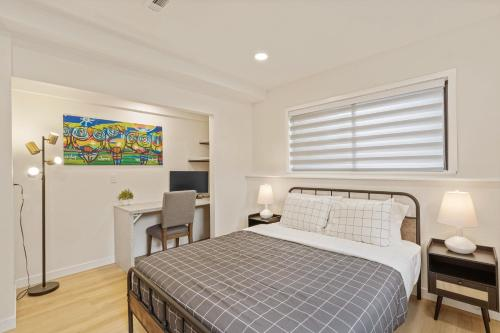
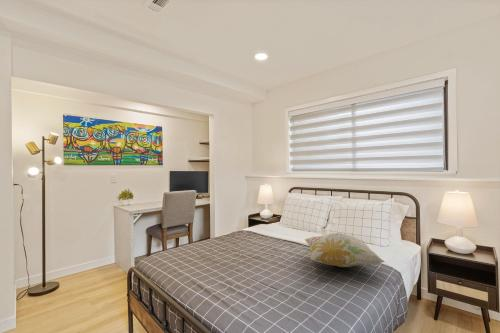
+ decorative pillow [304,232,386,268]
